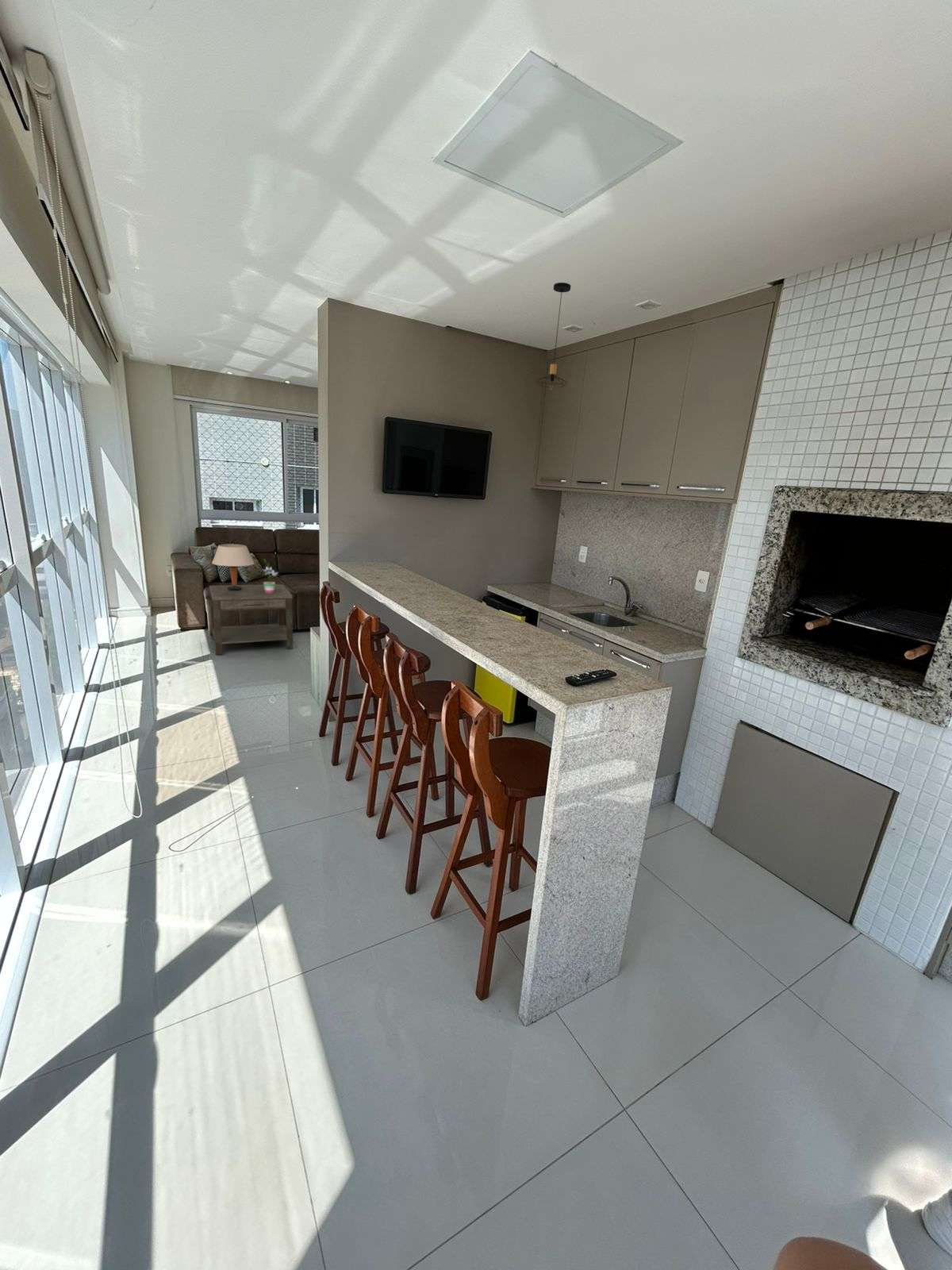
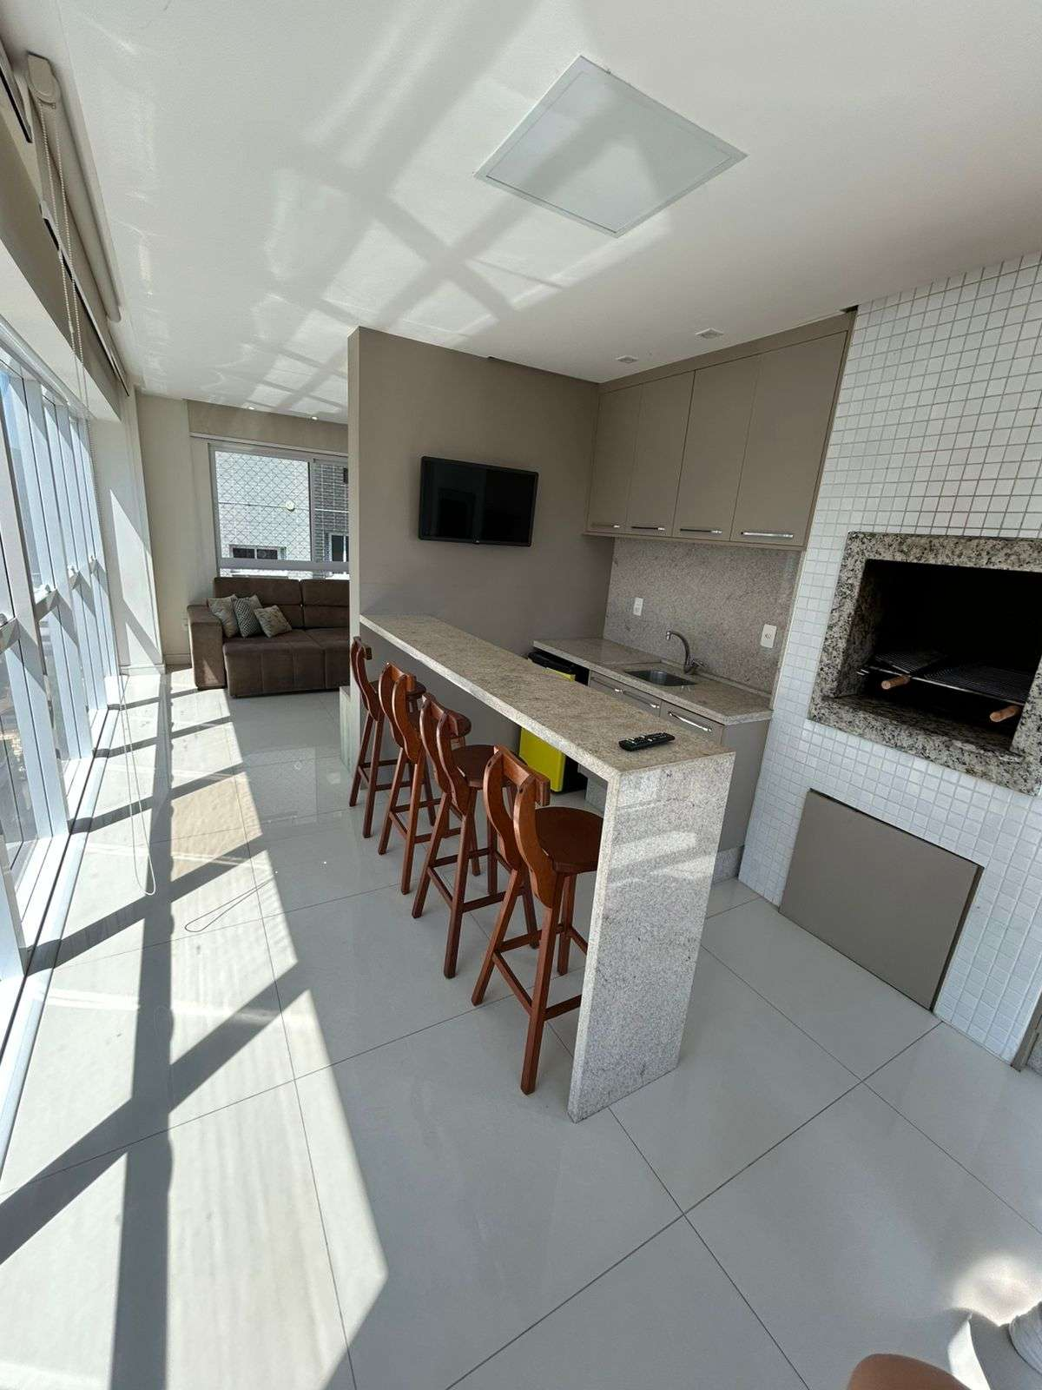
- pendant light [536,282,571,391]
- table lamp [211,543,255,591]
- side table [209,583,294,656]
- potted plant [263,558,280,593]
